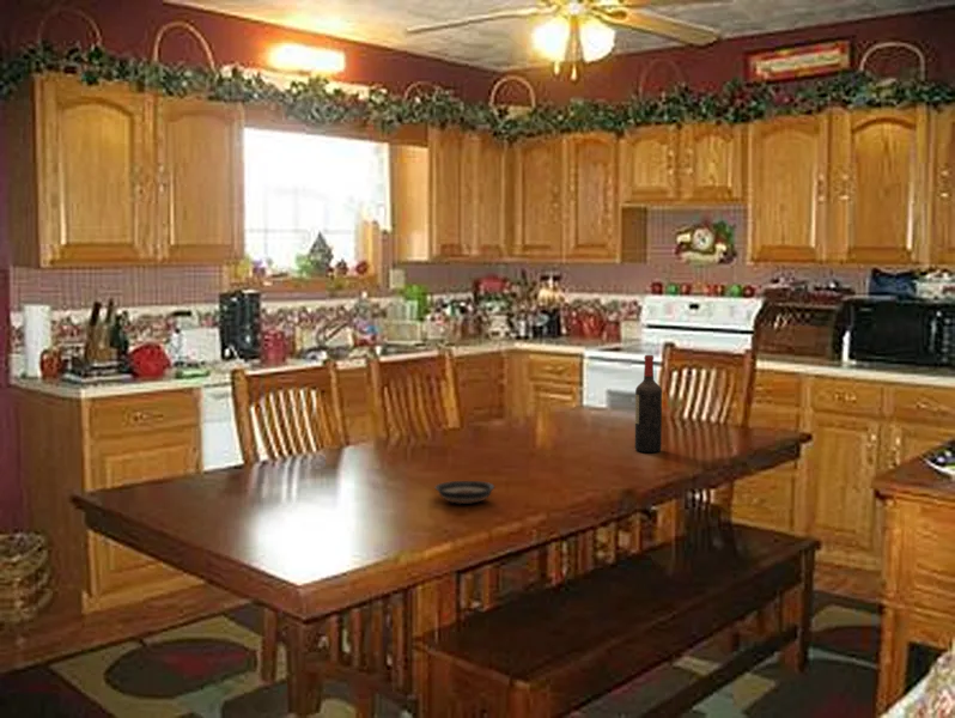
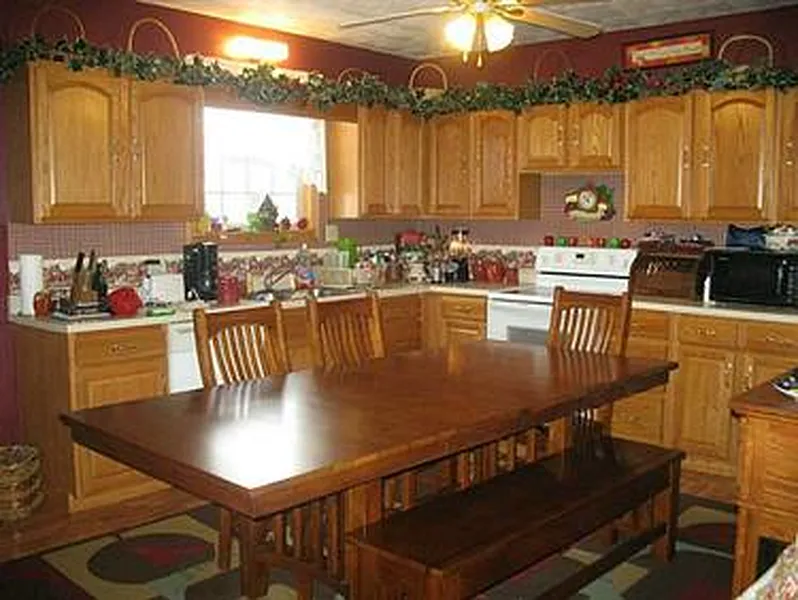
- saucer [434,480,495,505]
- wine bottle [634,354,663,454]
